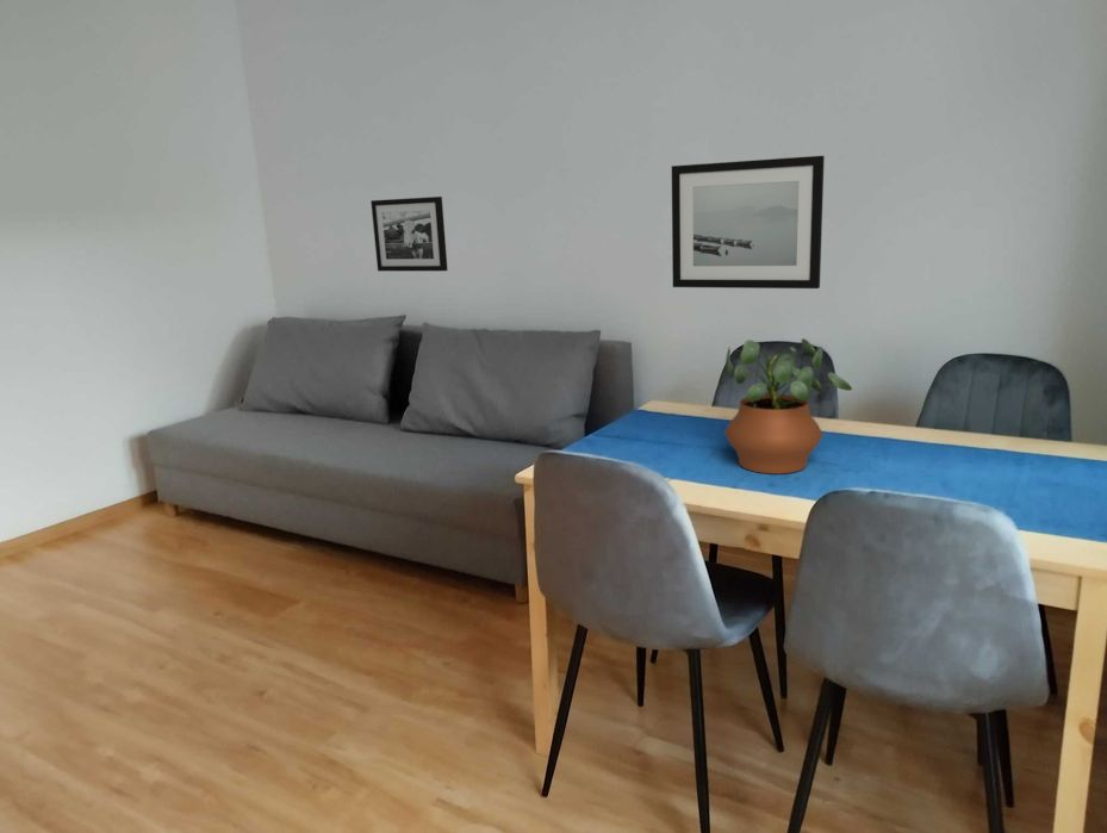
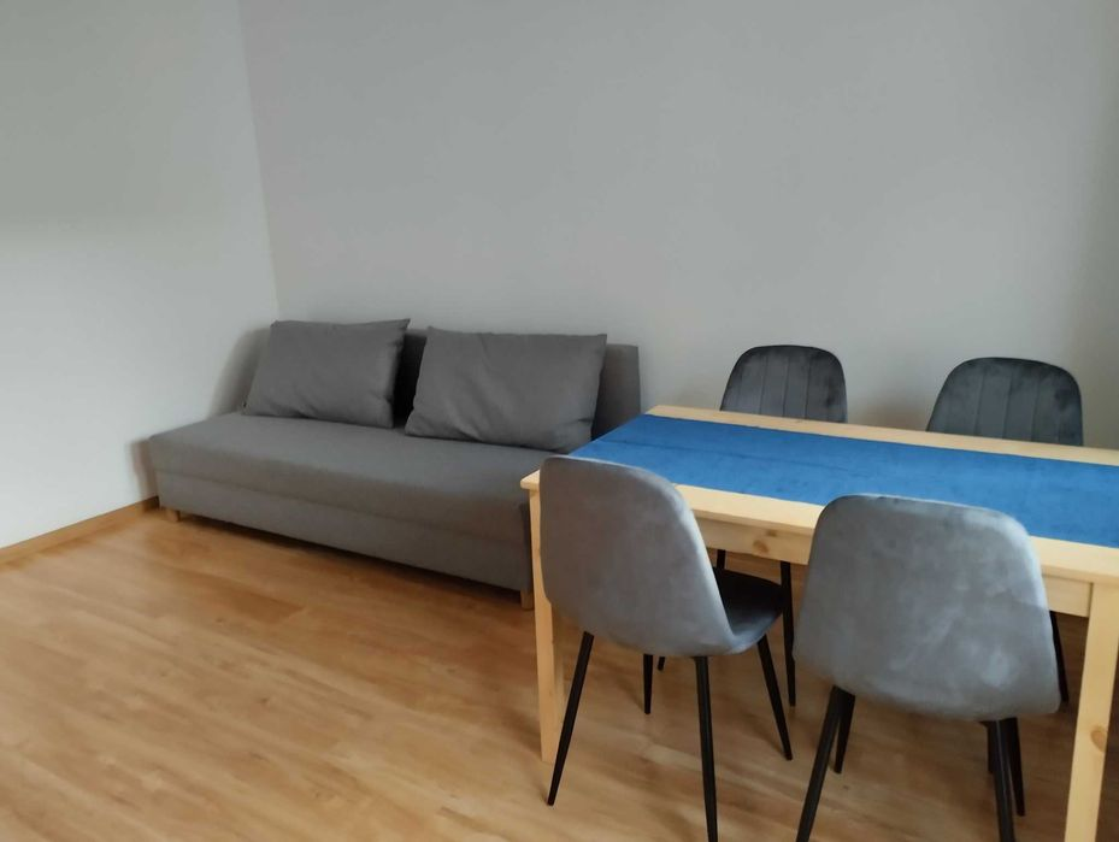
- wall art [671,155,826,290]
- potted plant [723,337,853,475]
- picture frame [369,195,449,273]
